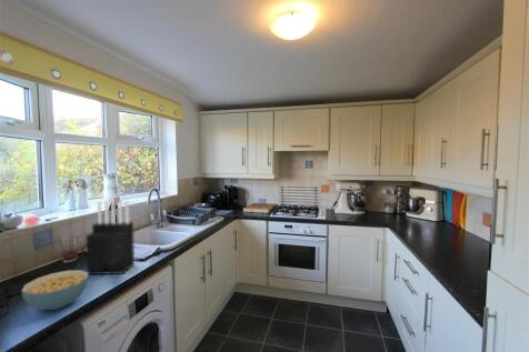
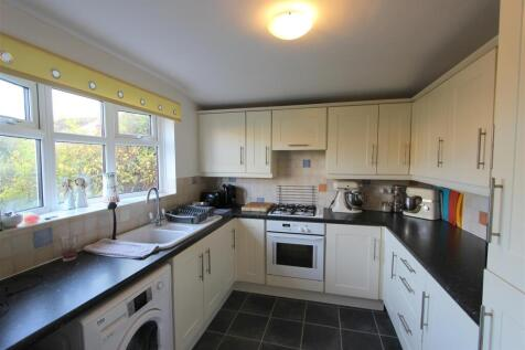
- knife block [84,200,136,276]
- cereal bowl [20,269,89,311]
